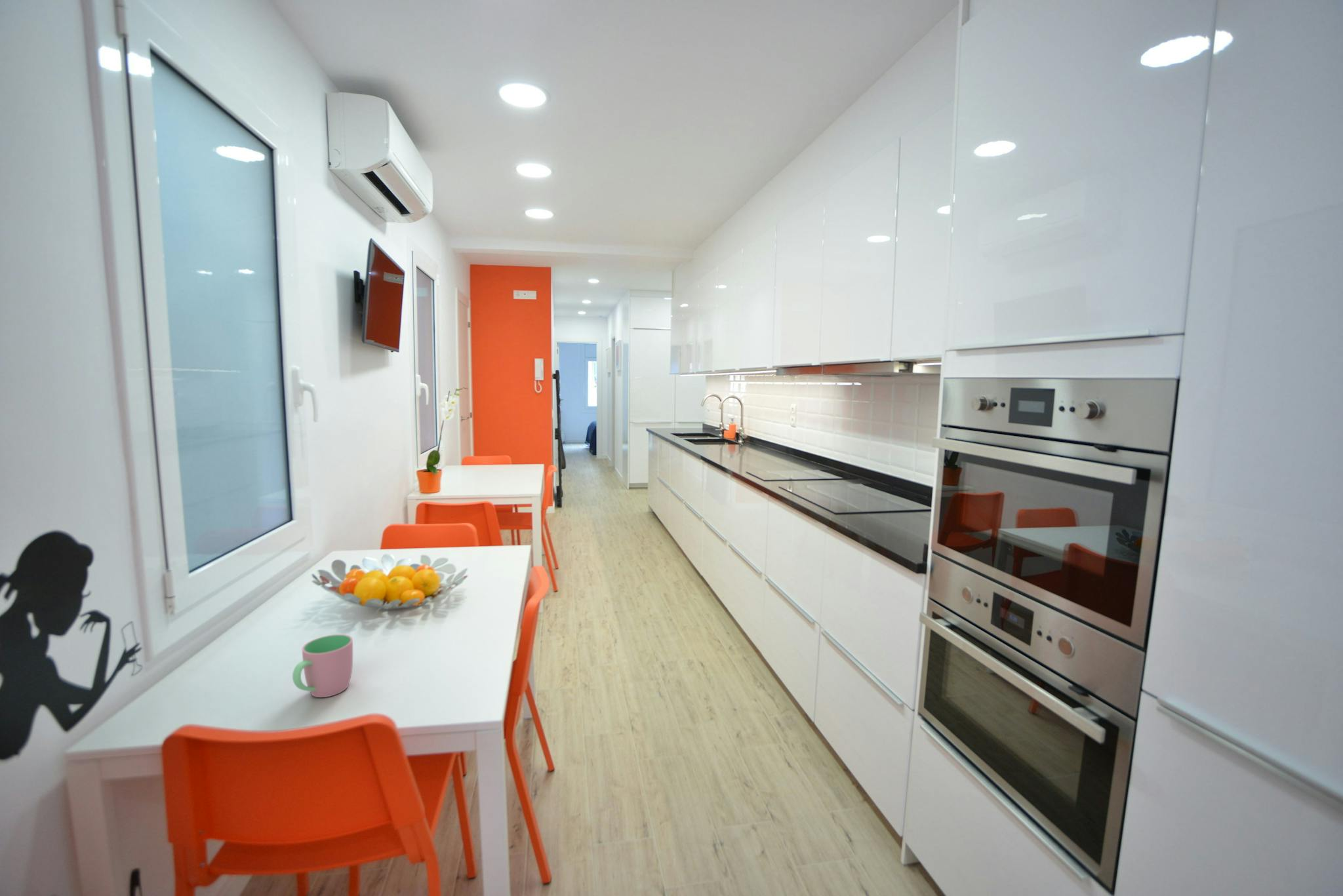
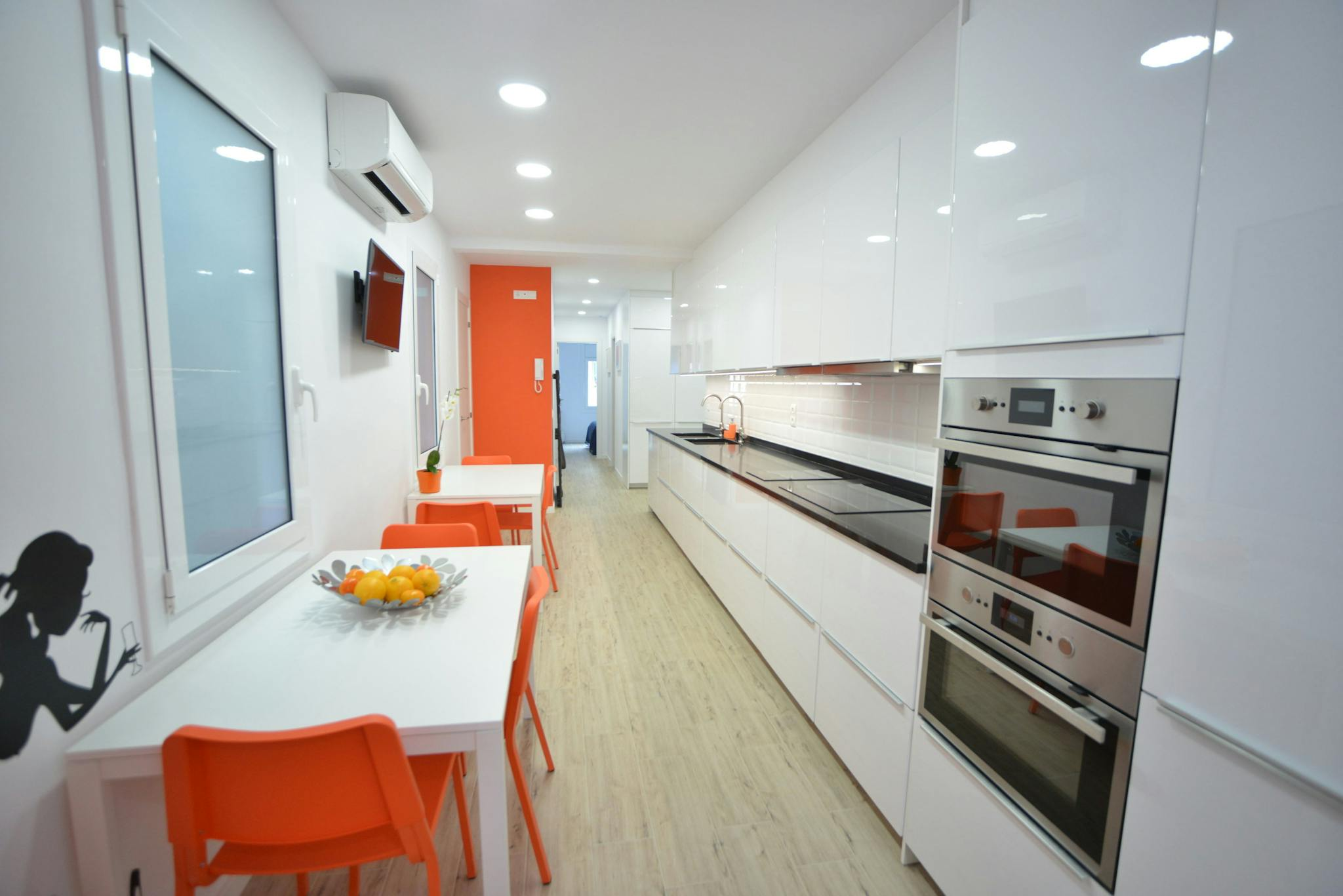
- cup [292,634,353,698]
